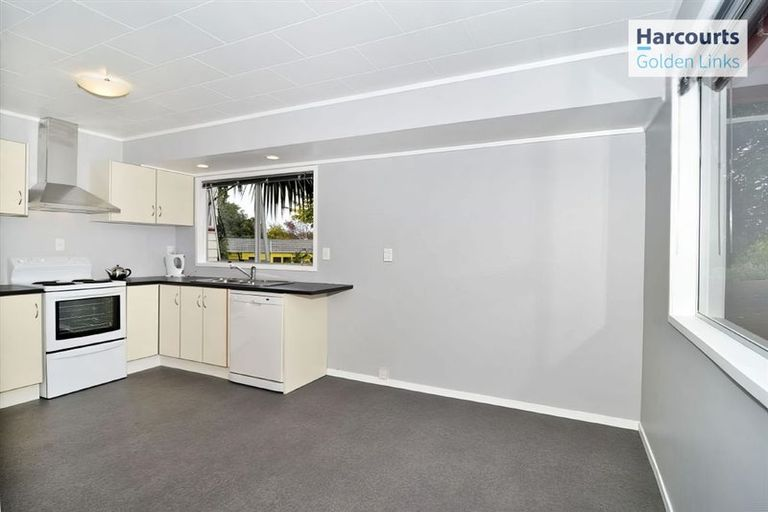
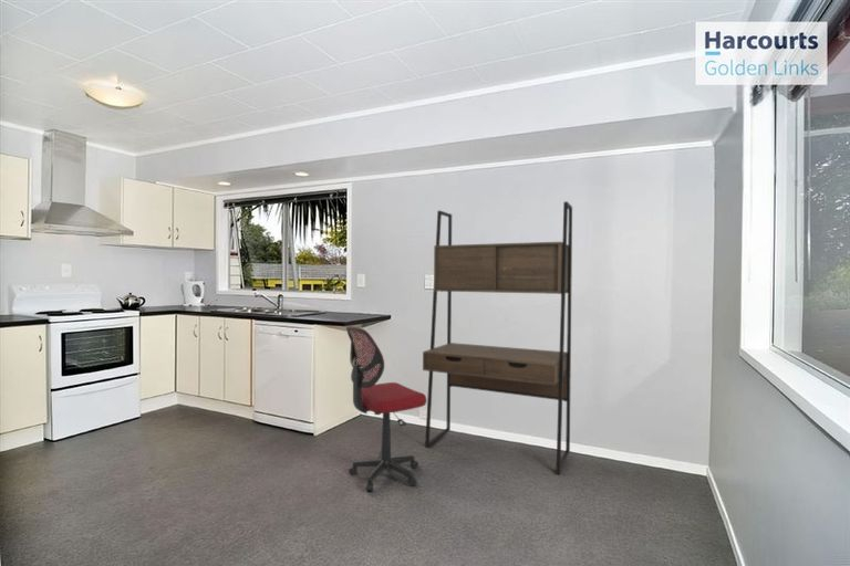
+ chair [345,325,427,492]
+ desk [422,200,573,475]
